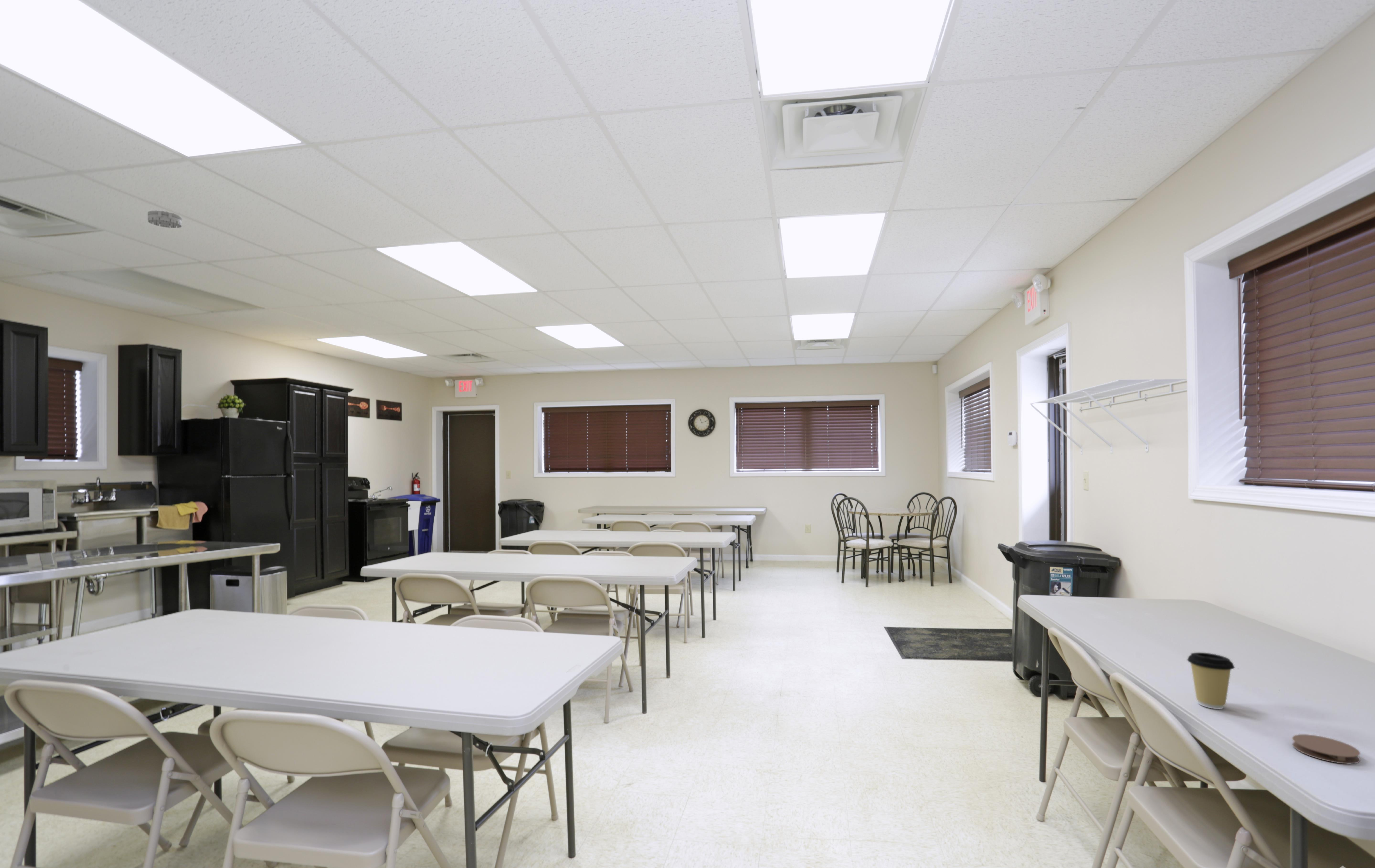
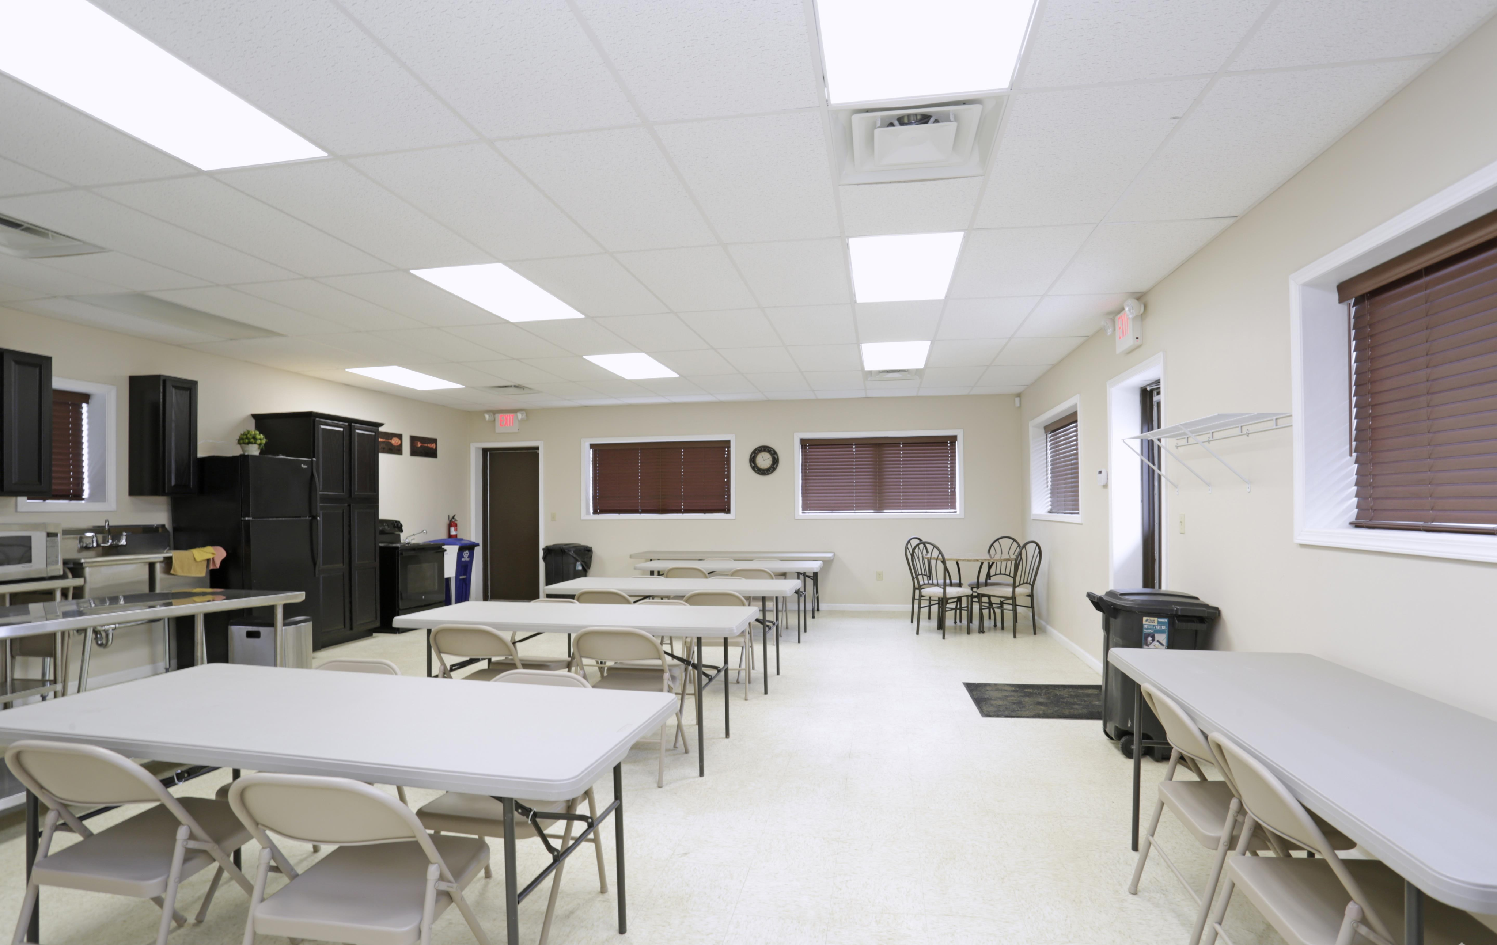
- coffee cup [1187,652,1235,709]
- coaster [1292,734,1361,764]
- smoke detector [147,210,182,229]
